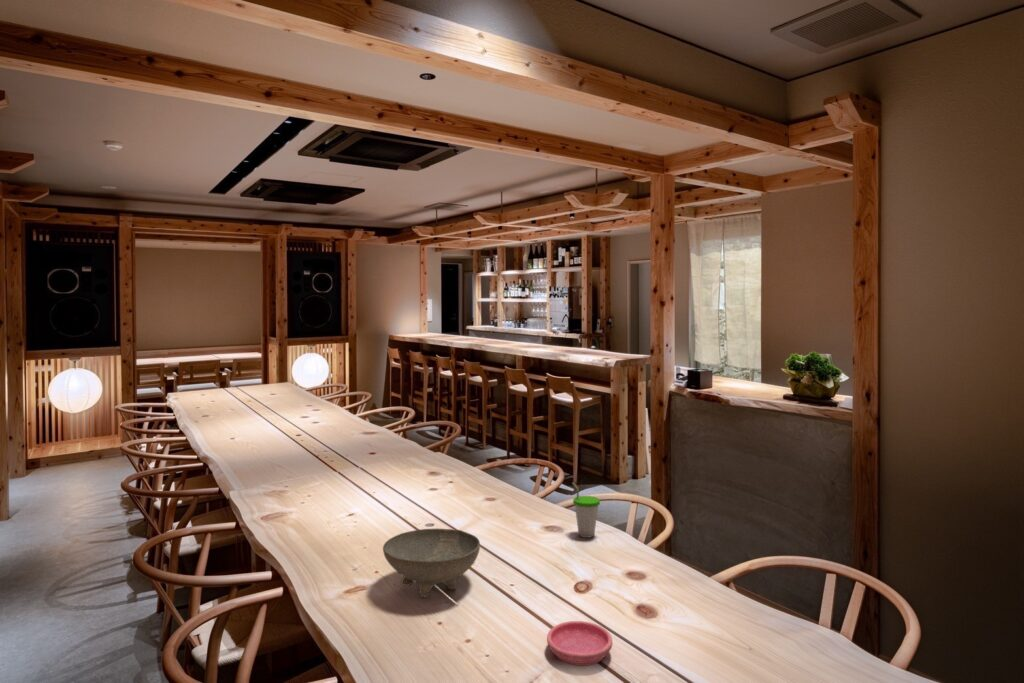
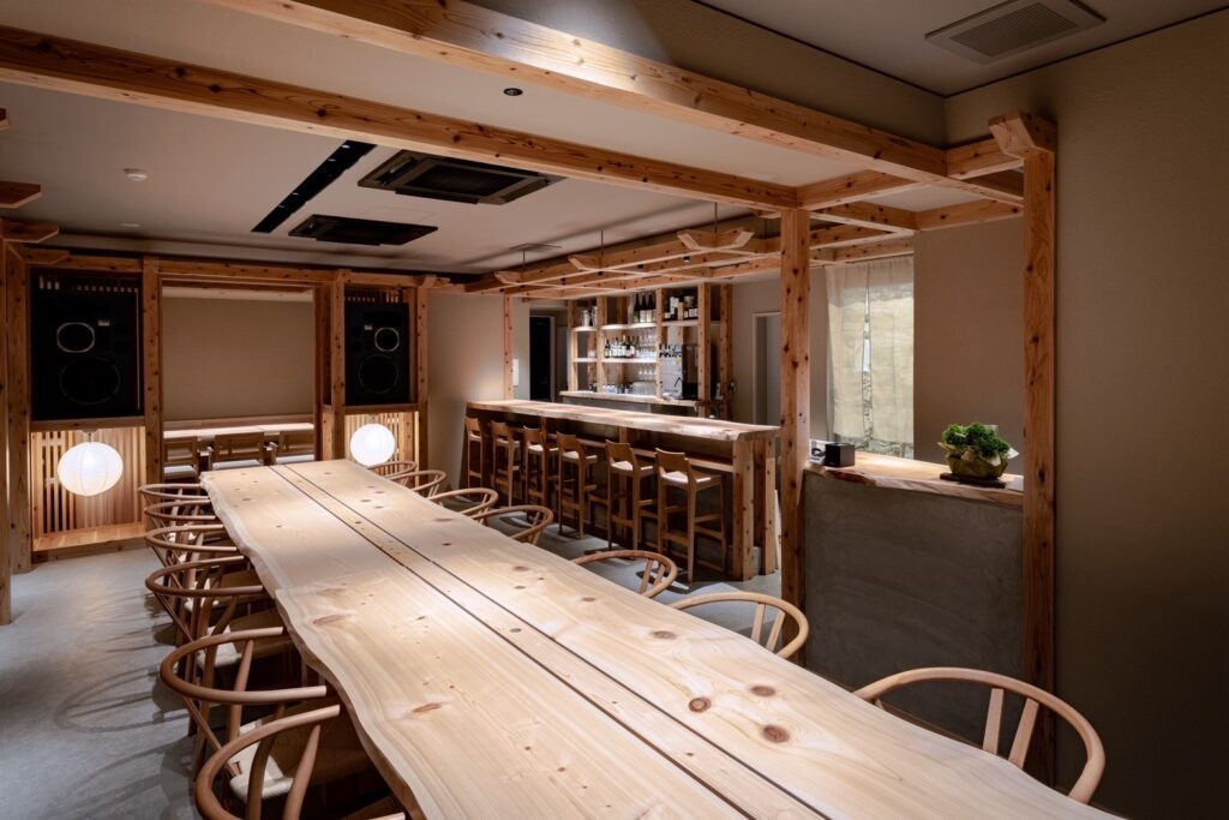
- cup [571,481,601,539]
- bowl [382,528,481,598]
- saucer [546,620,613,667]
